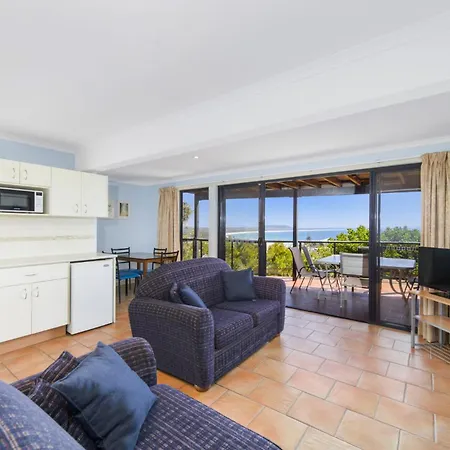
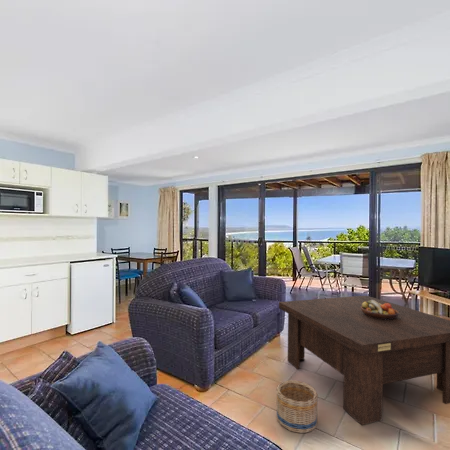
+ coffee table [278,295,450,426]
+ basket [275,379,319,434]
+ fruit bowl [361,300,399,320]
